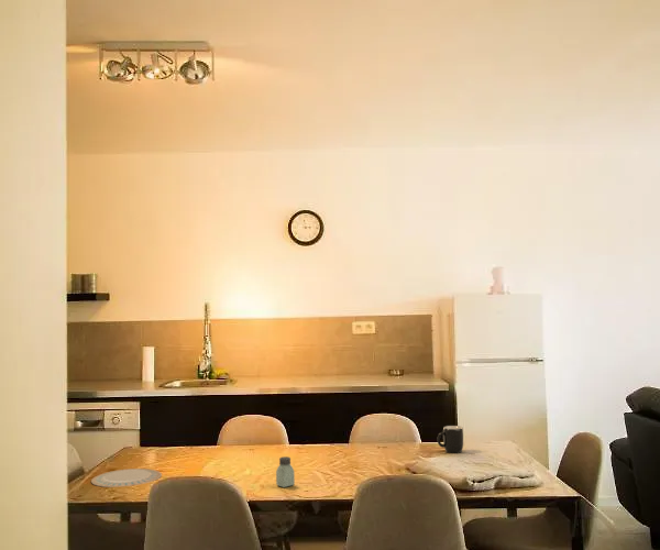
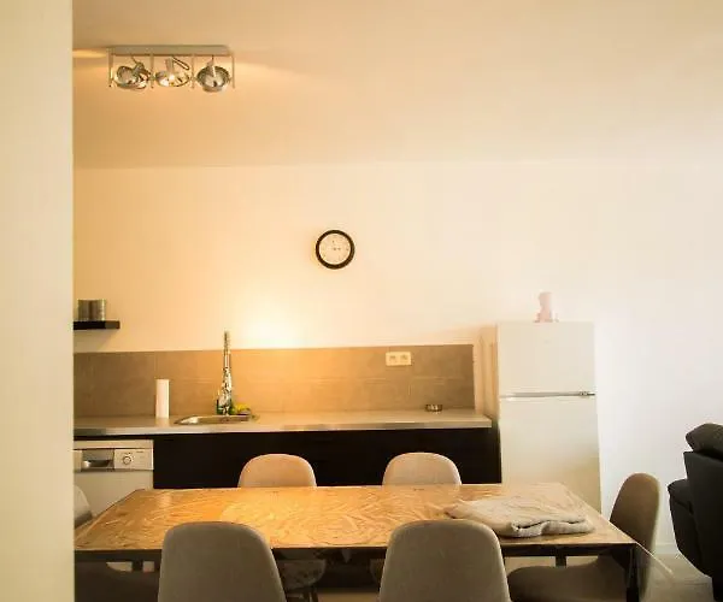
- saltshaker [275,455,296,488]
- chinaware [90,468,163,488]
- mug [437,425,464,454]
